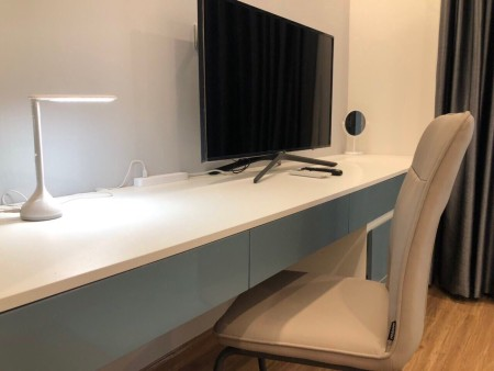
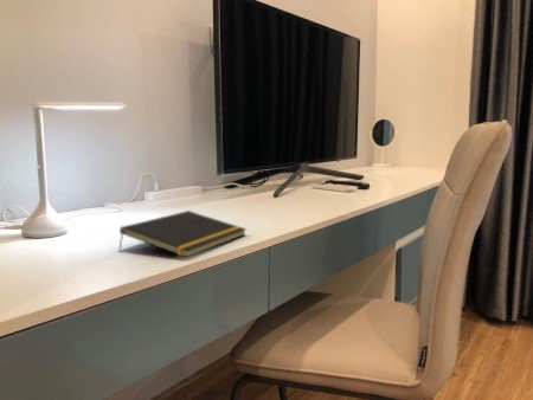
+ notepad [118,209,248,259]
